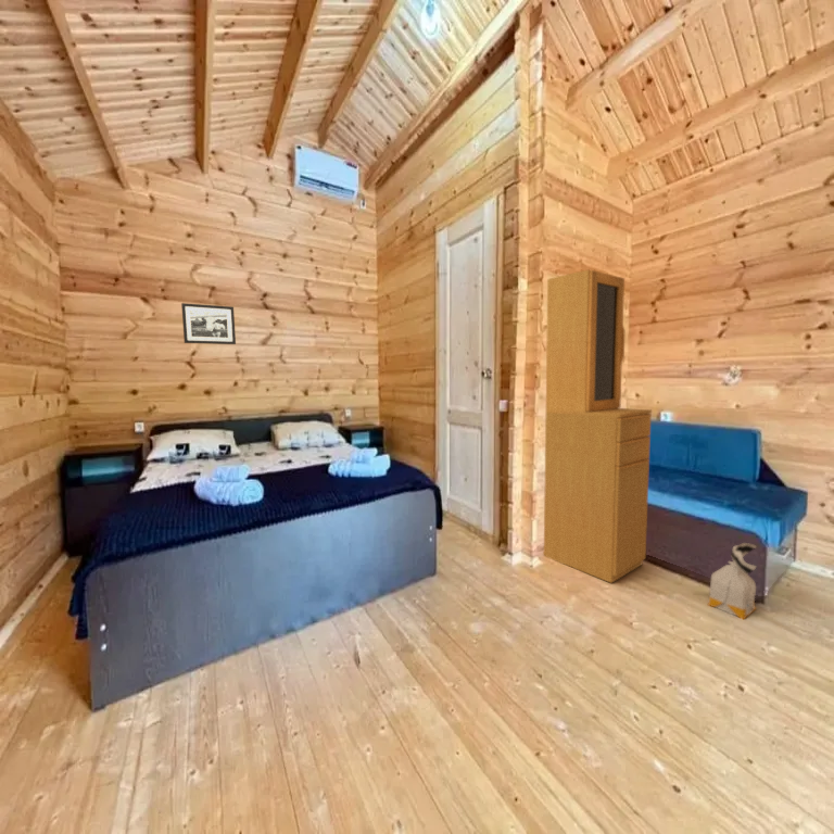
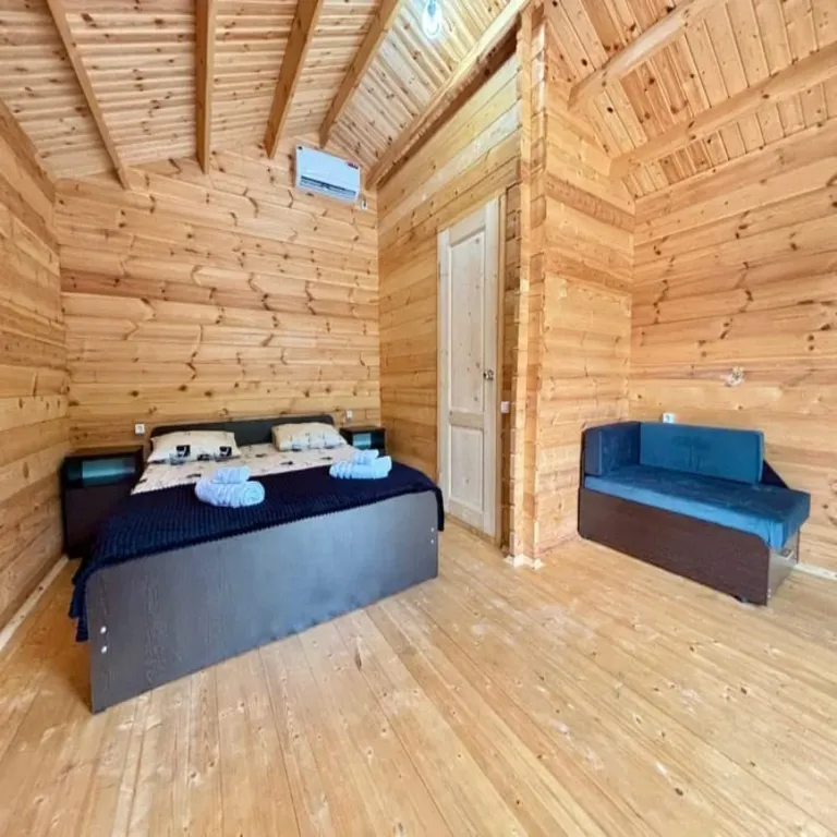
- bag [707,542,758,620]
- cupboard [543,268,653,584]
- picture frame [180,302,237,345]
